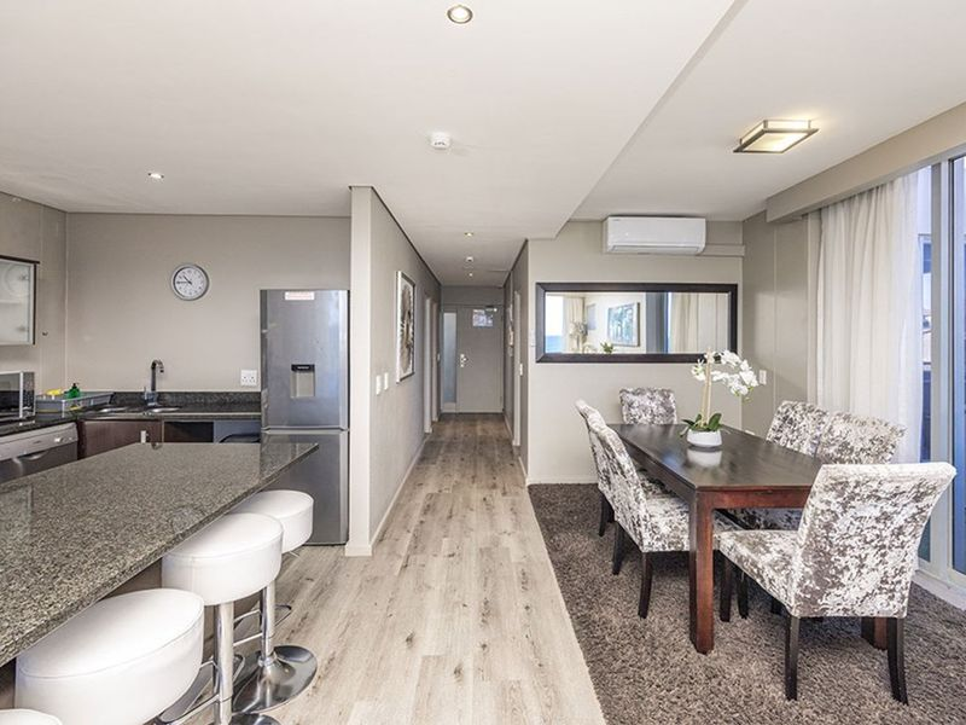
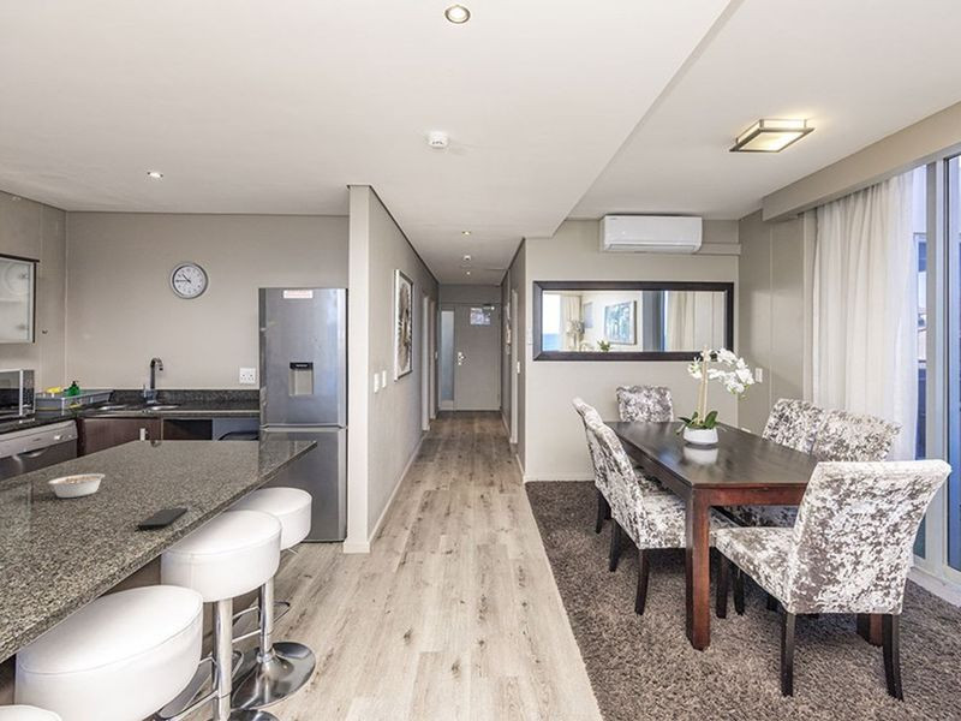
+ legume [47,472,109,499]
+ smartphone [136,507,189,530]
